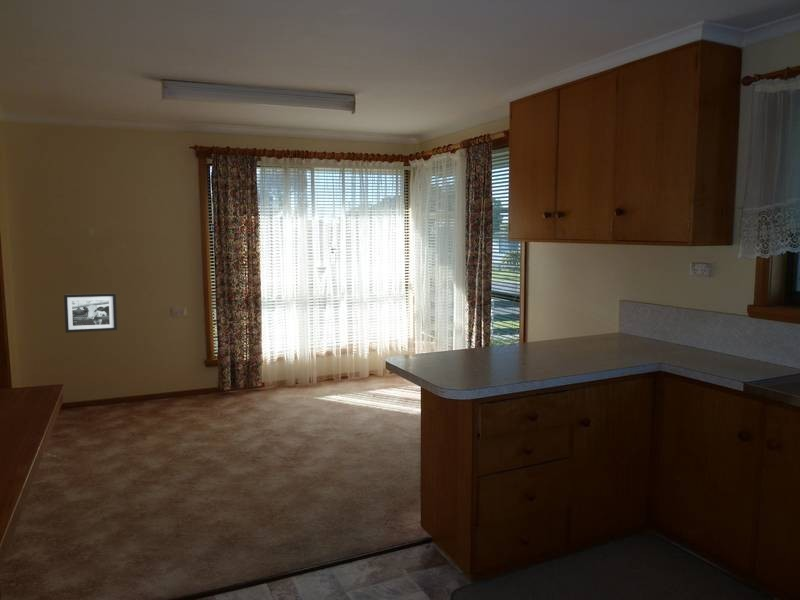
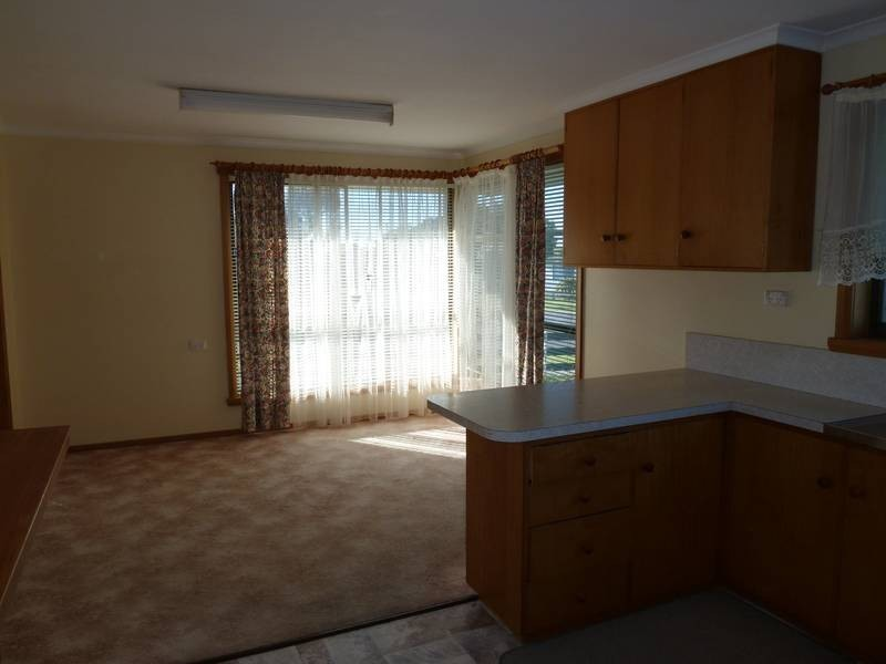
- picture frame [63,292,118,334]
